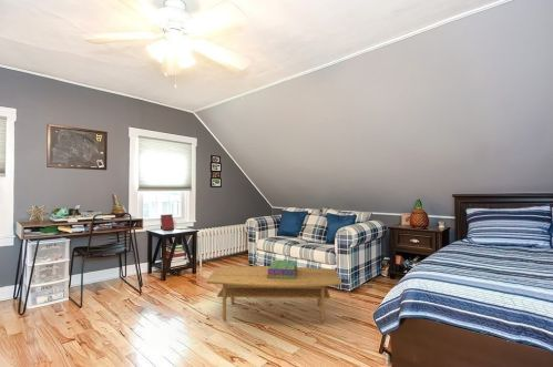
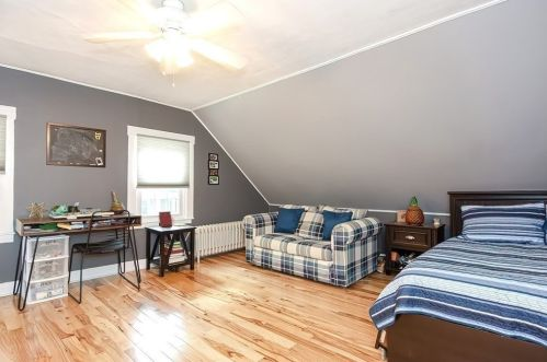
- stack of books [267,259,298,279]
- coffee table [205,265,342,324]
